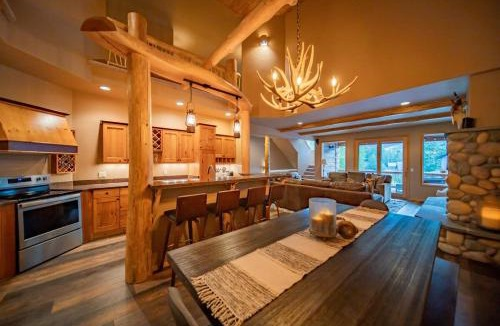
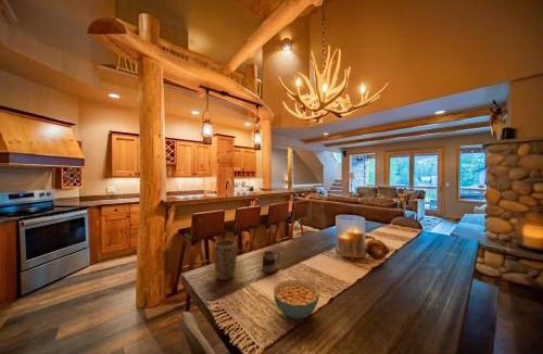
+ plant pot [213,239,238,281]
+ mug [261,250,281,274]
+ cereal bowl [273,279,320,319]
